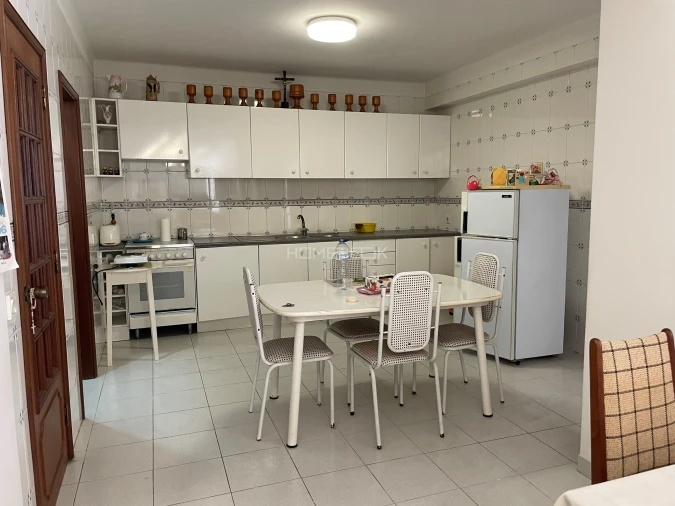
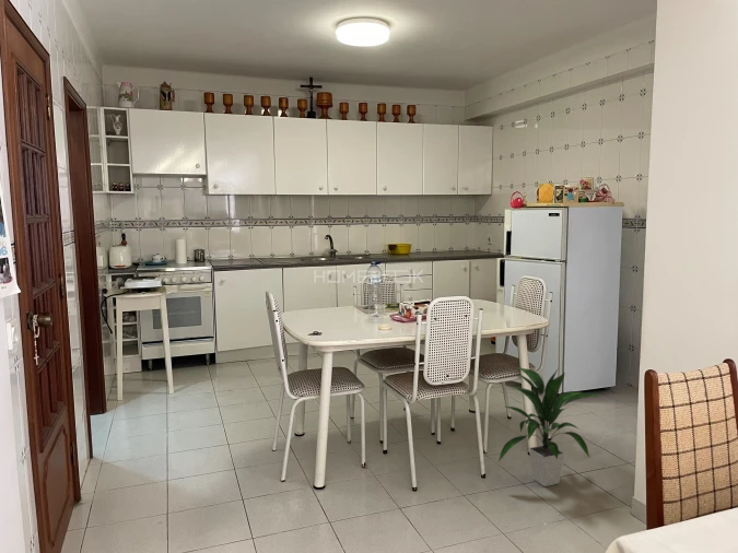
+ indoor plant [497,366,600,487]
